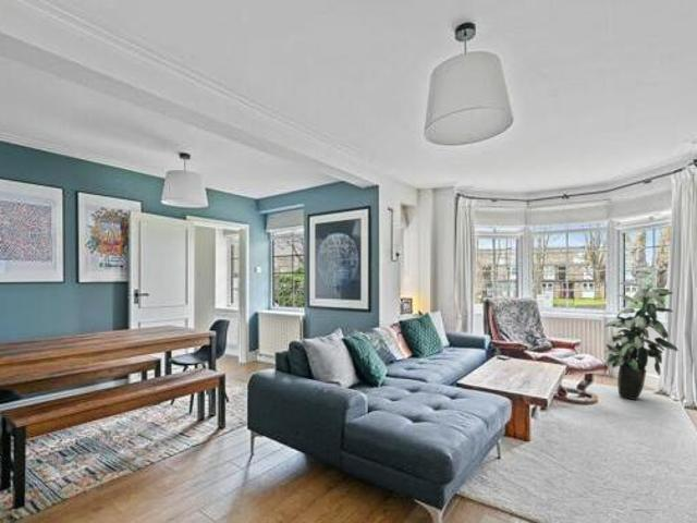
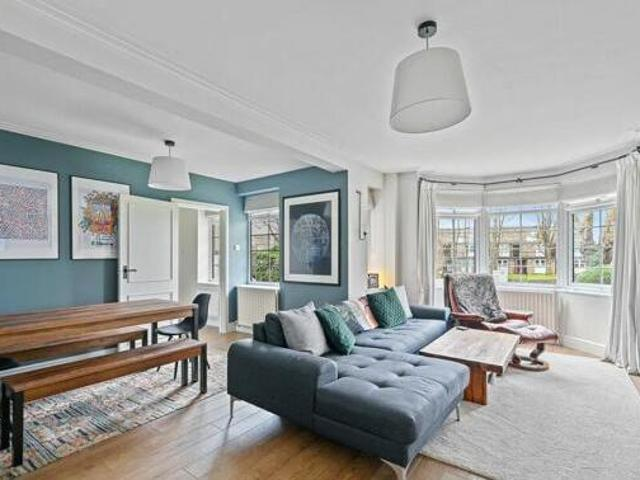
- indoor plant [602,281,680,401]
